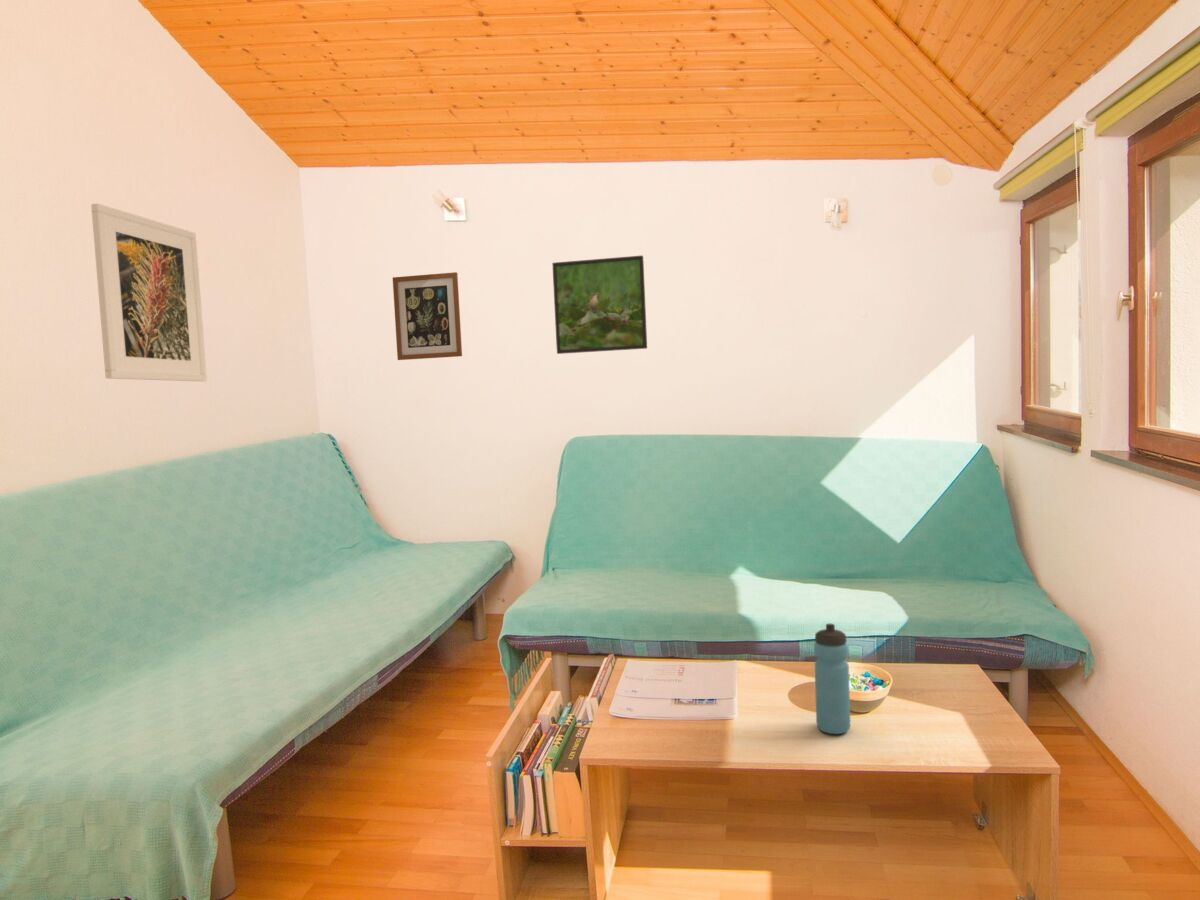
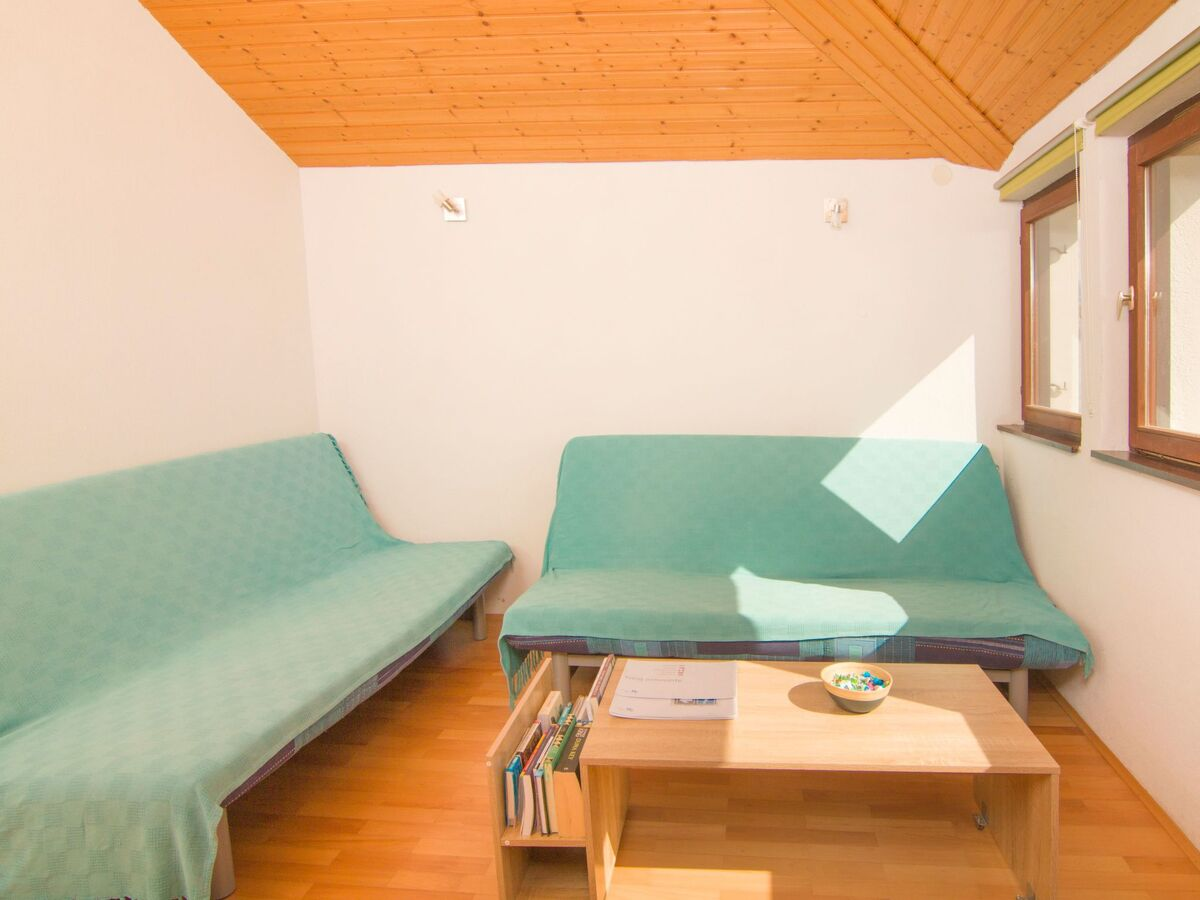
- water bottle [813,623,851,735]
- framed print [551,255,648,355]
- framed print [90,202,208,382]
- wall art [392,271,463,361]
